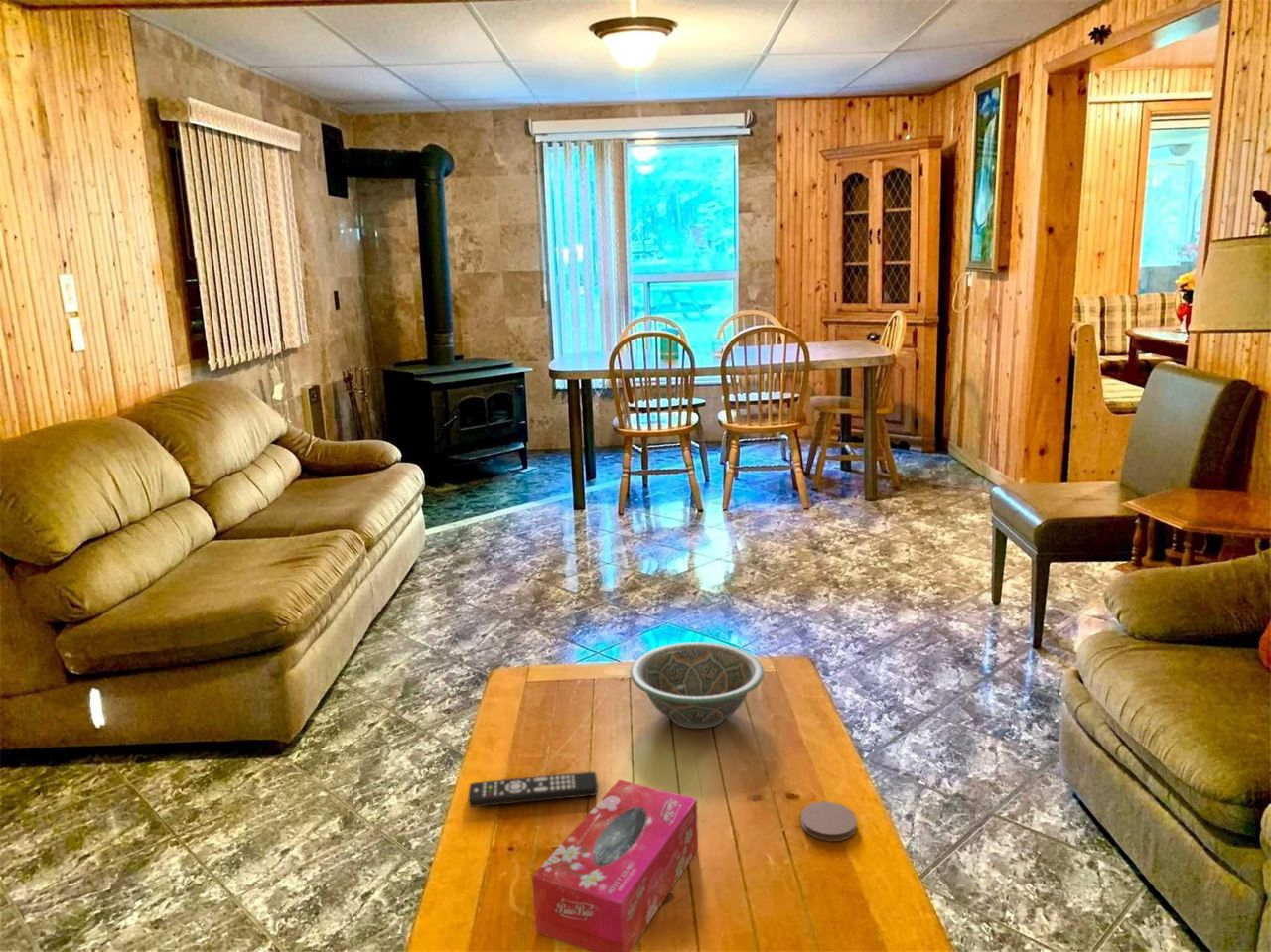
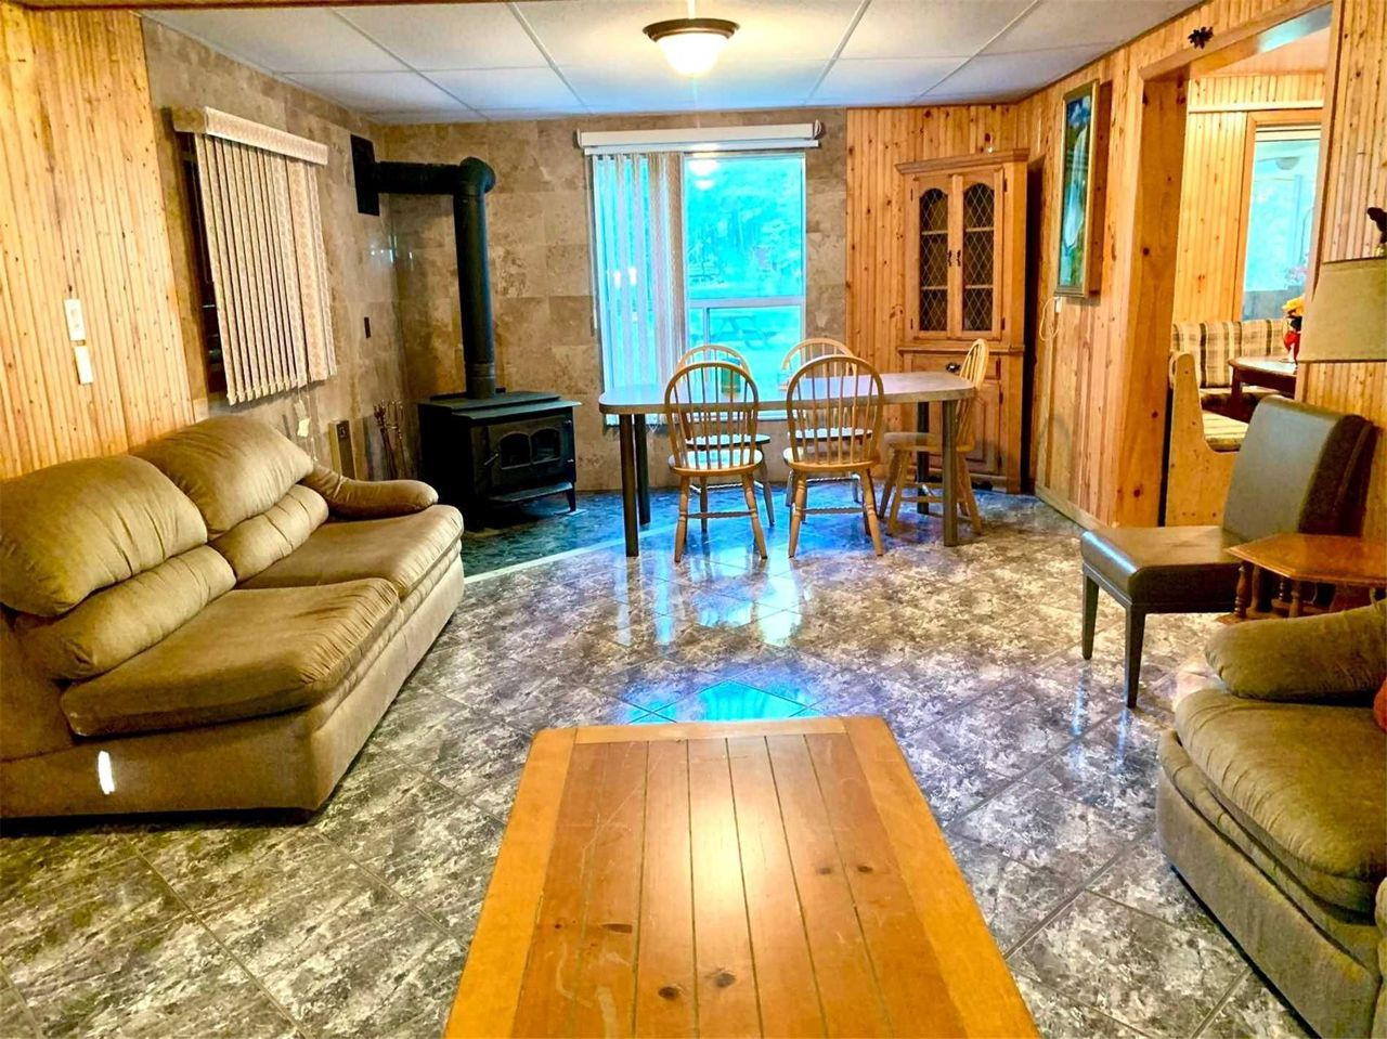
- remote control [468,771,599,808]
- decorative bowl [630,641,765,730]
- coaster [800,801,858,842]
- tissue box [531,778,699,952]
